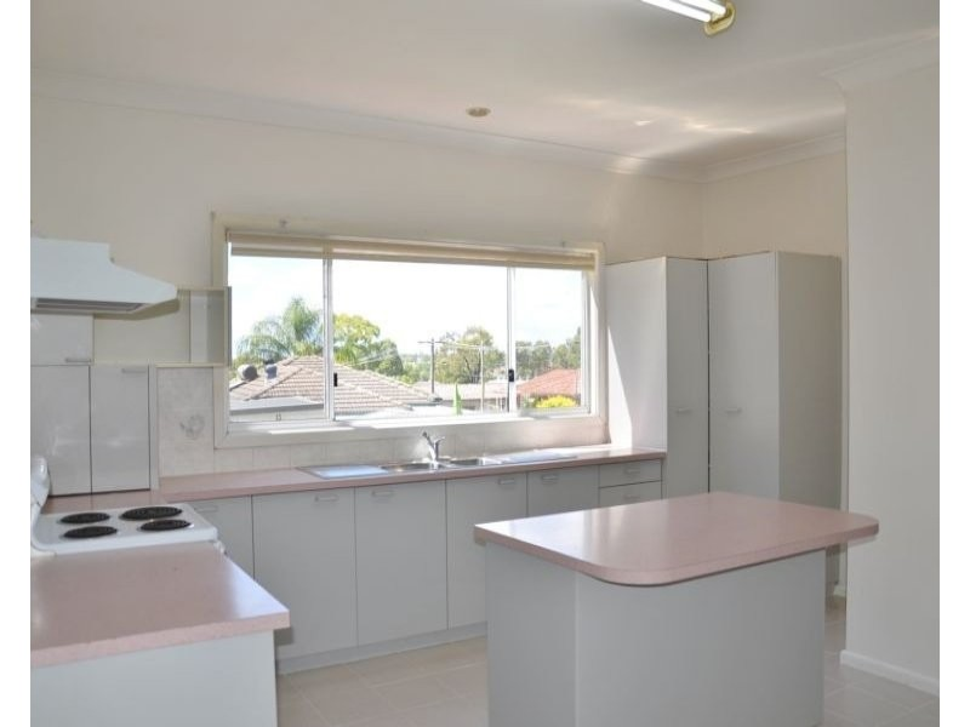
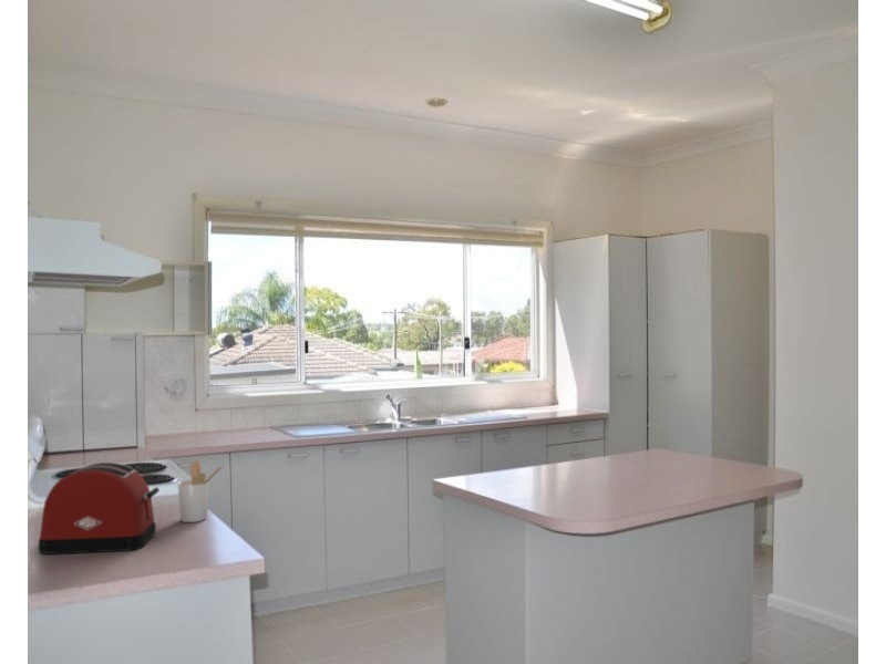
+ toaster [38,461,161,556]
+ utensil holder [177,460,226,523]
